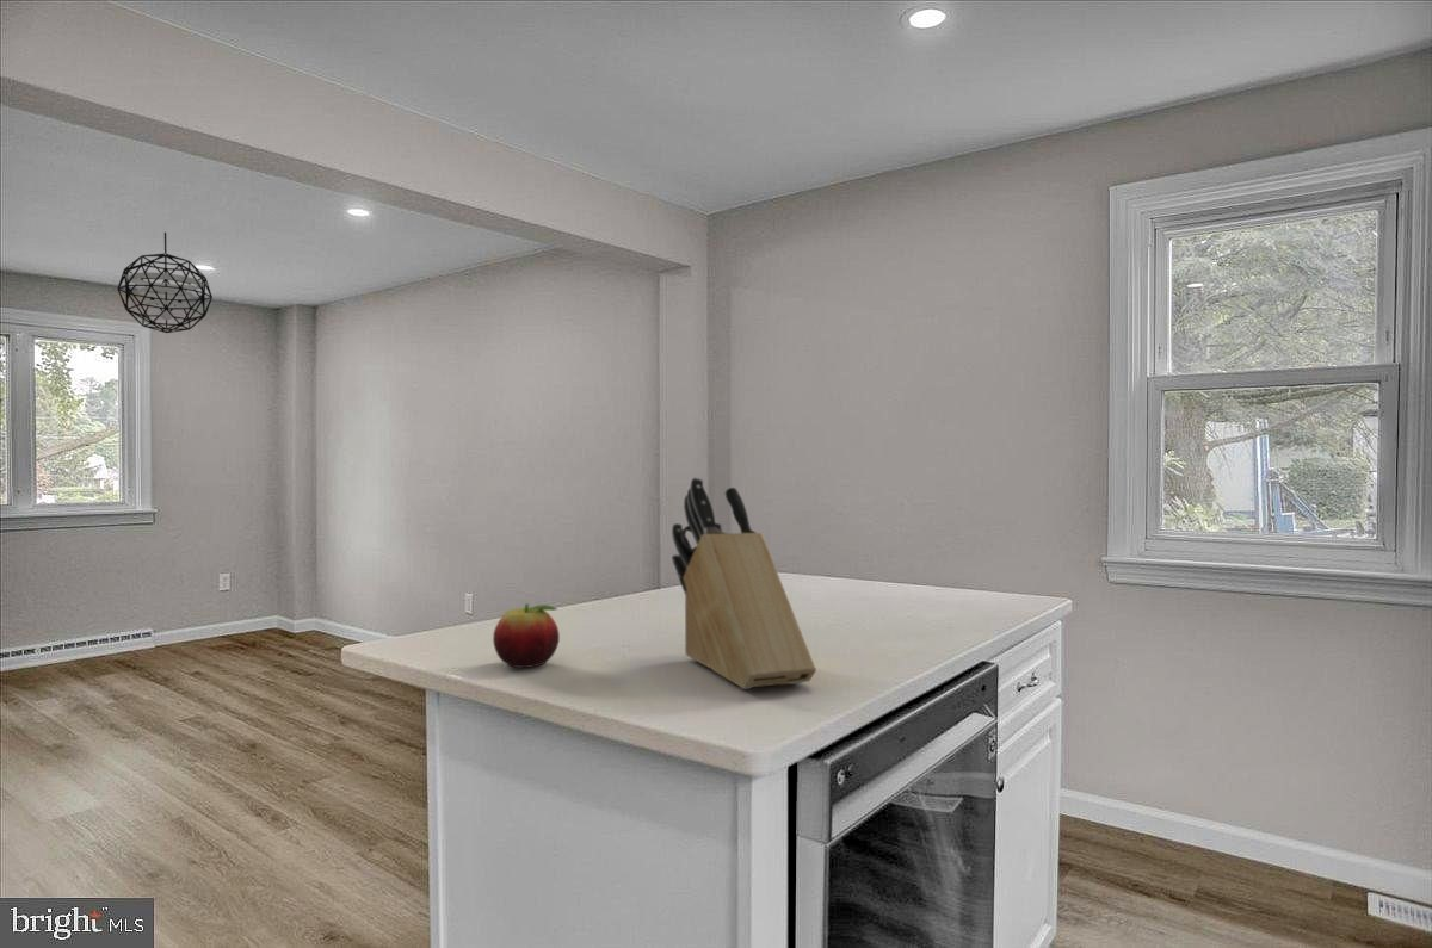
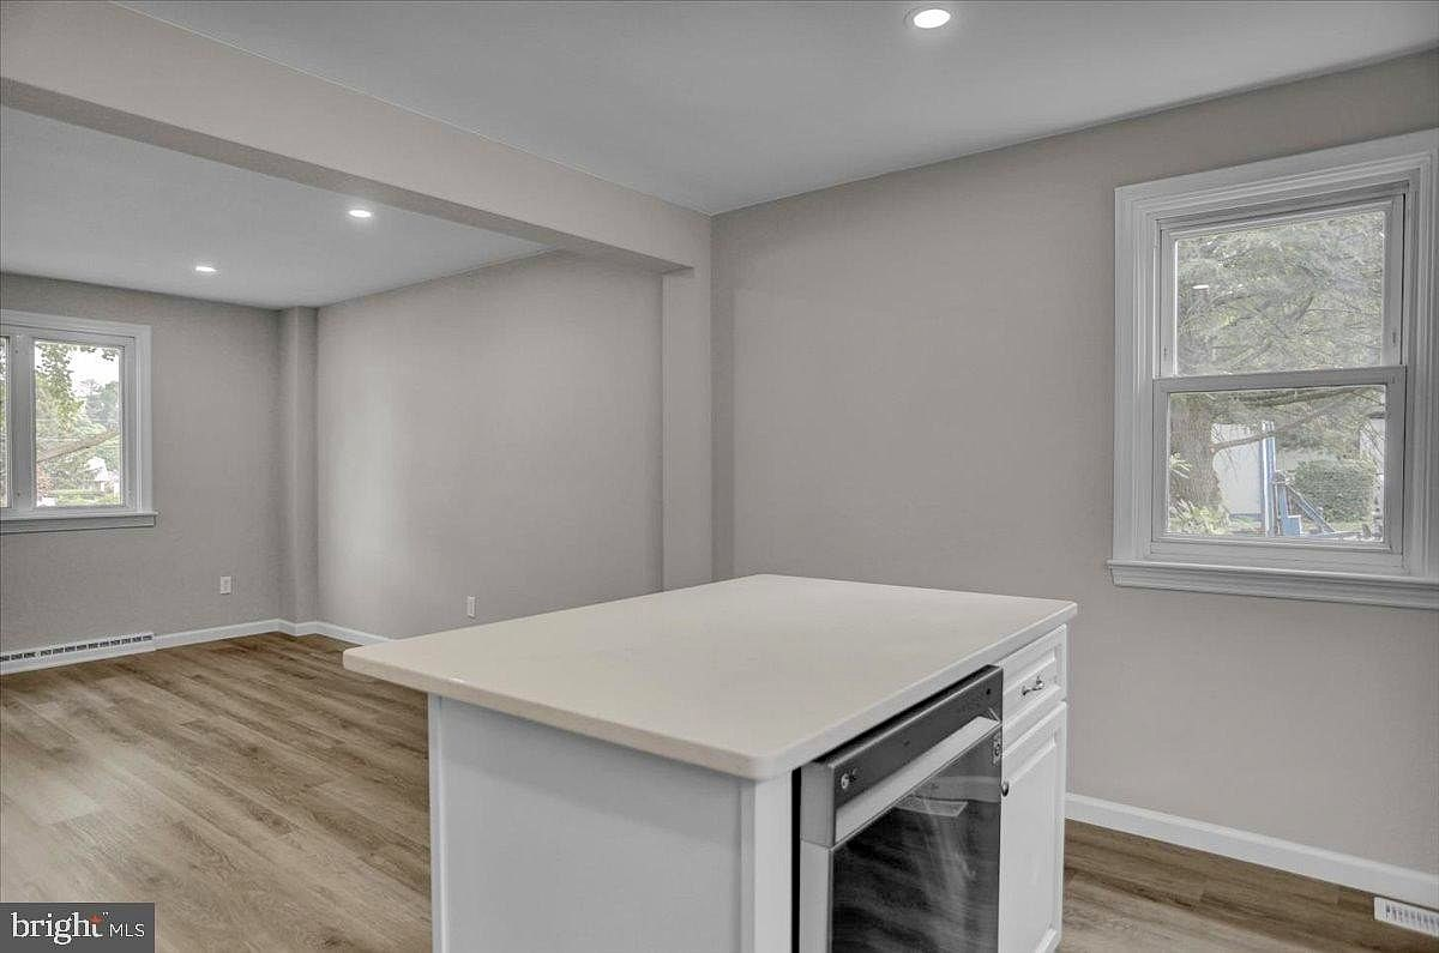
- pendant light [116,231,214,334]
- knife block [671,476,817,690]
- fruit [492,602,561,669]
